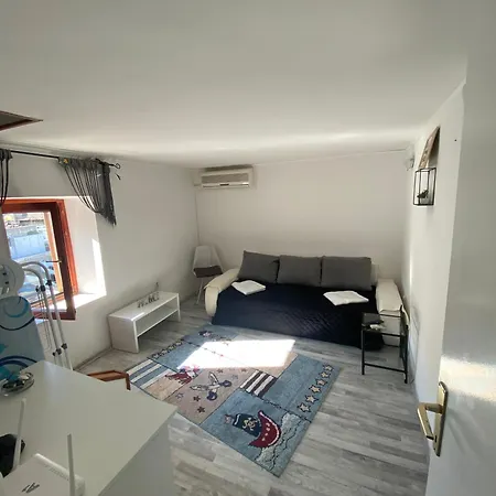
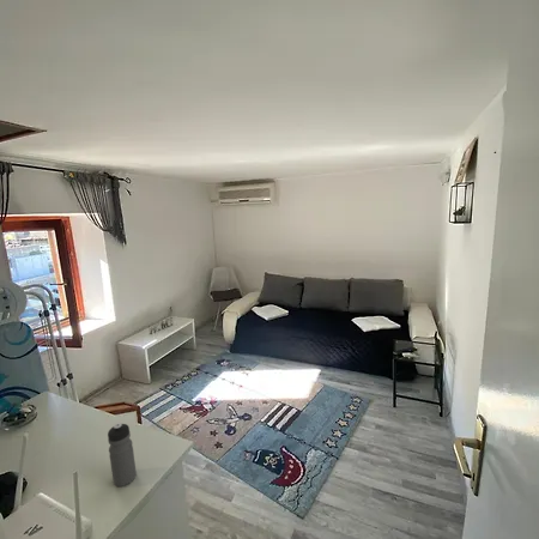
+ water bottle [107,422,138,487]
